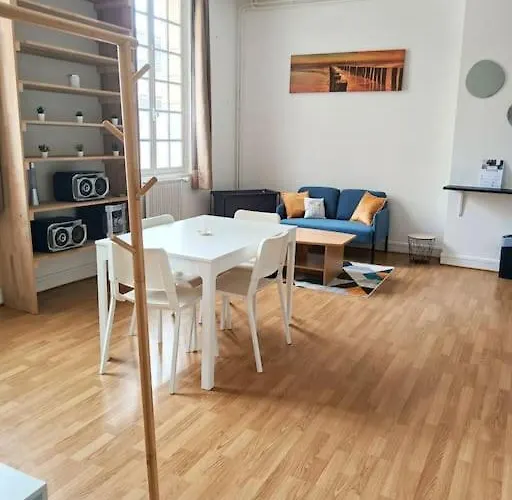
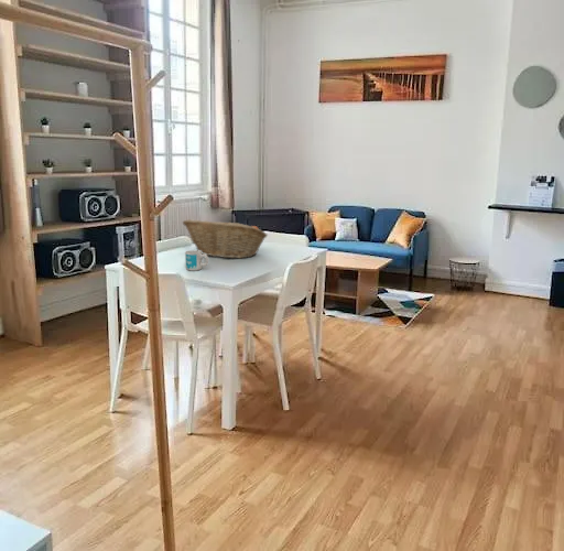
+ fruit basket [182,218,269,259]
+ mug [184,249,209,272]
